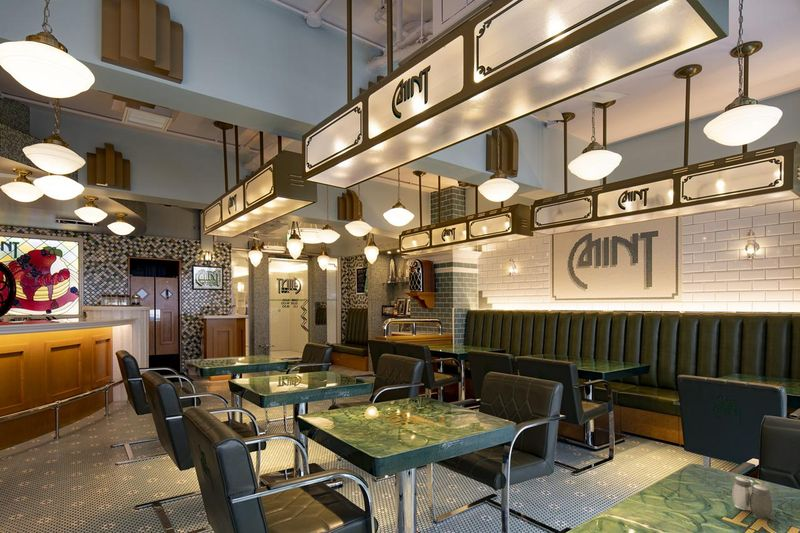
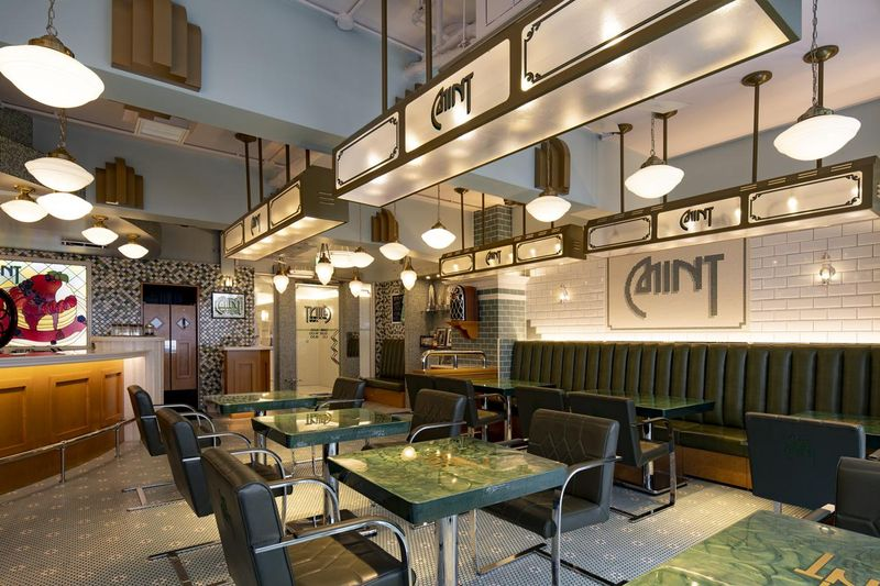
- salt and pepper shaker [731,475,773,520]
